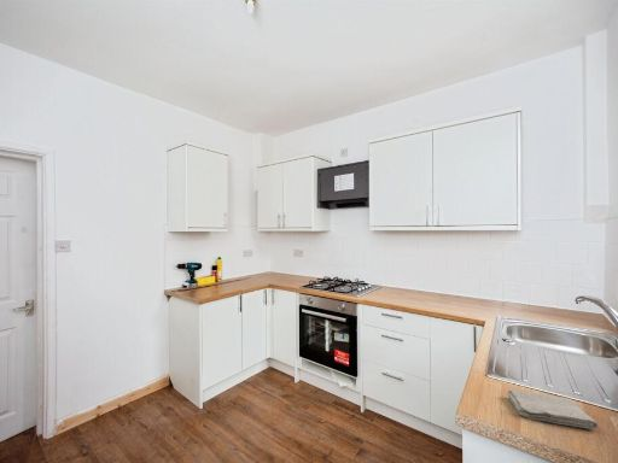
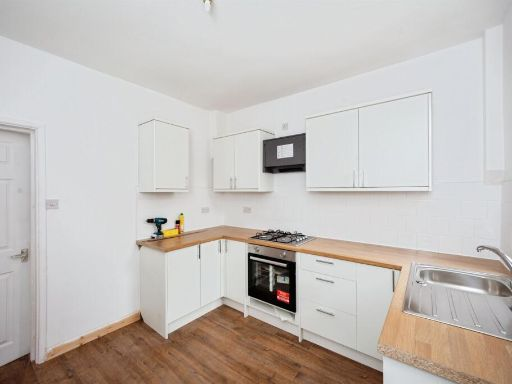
- washcloth [506,388,599,430]
